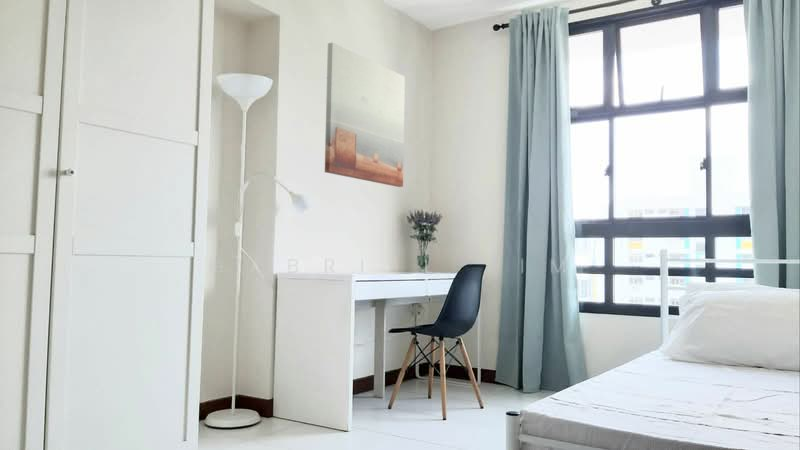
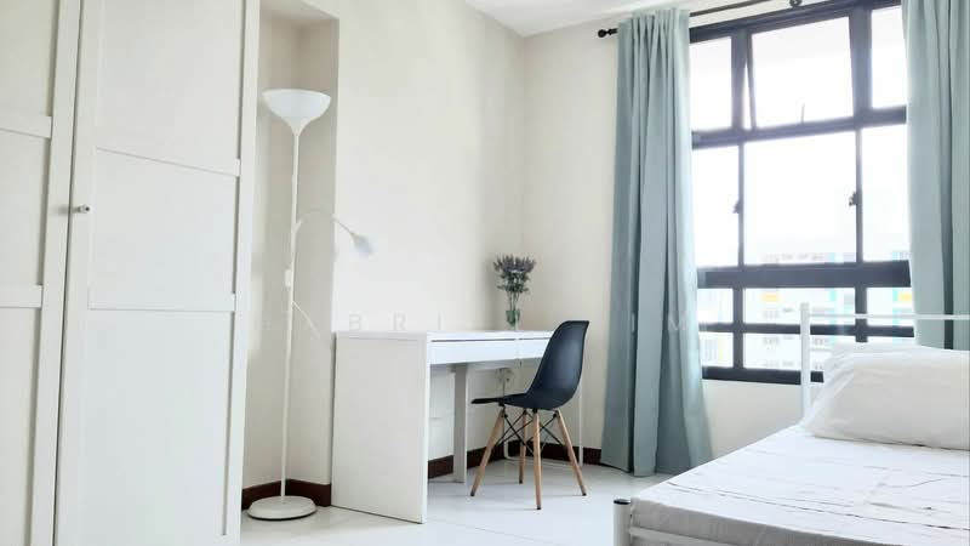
- wall art [324,42,406,188]
